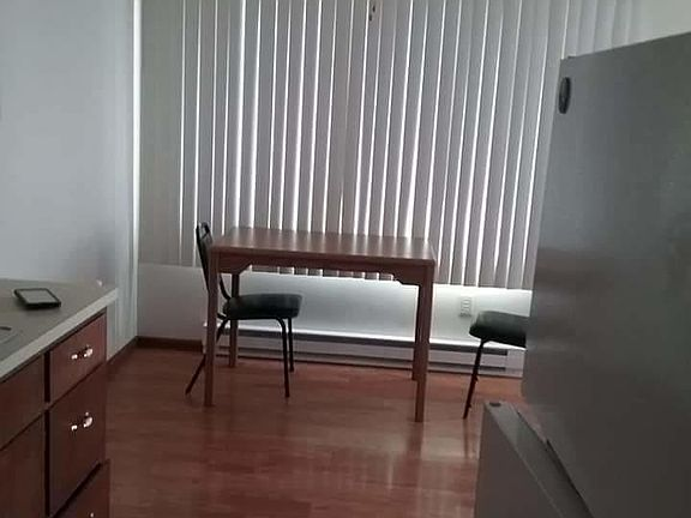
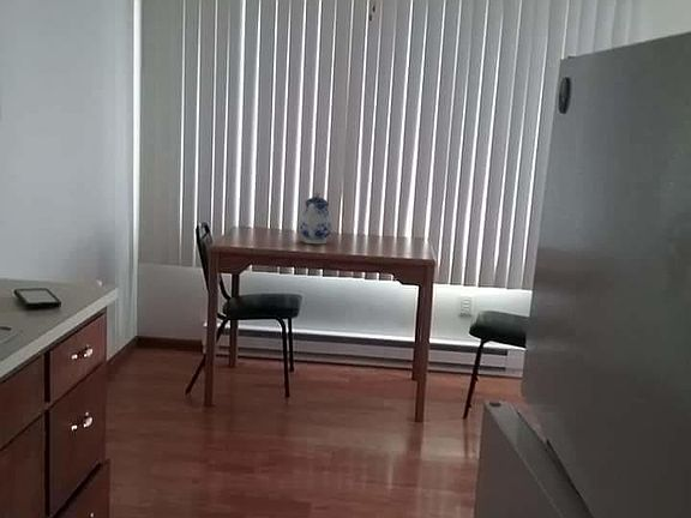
+ teapot [299,189,332,245]
